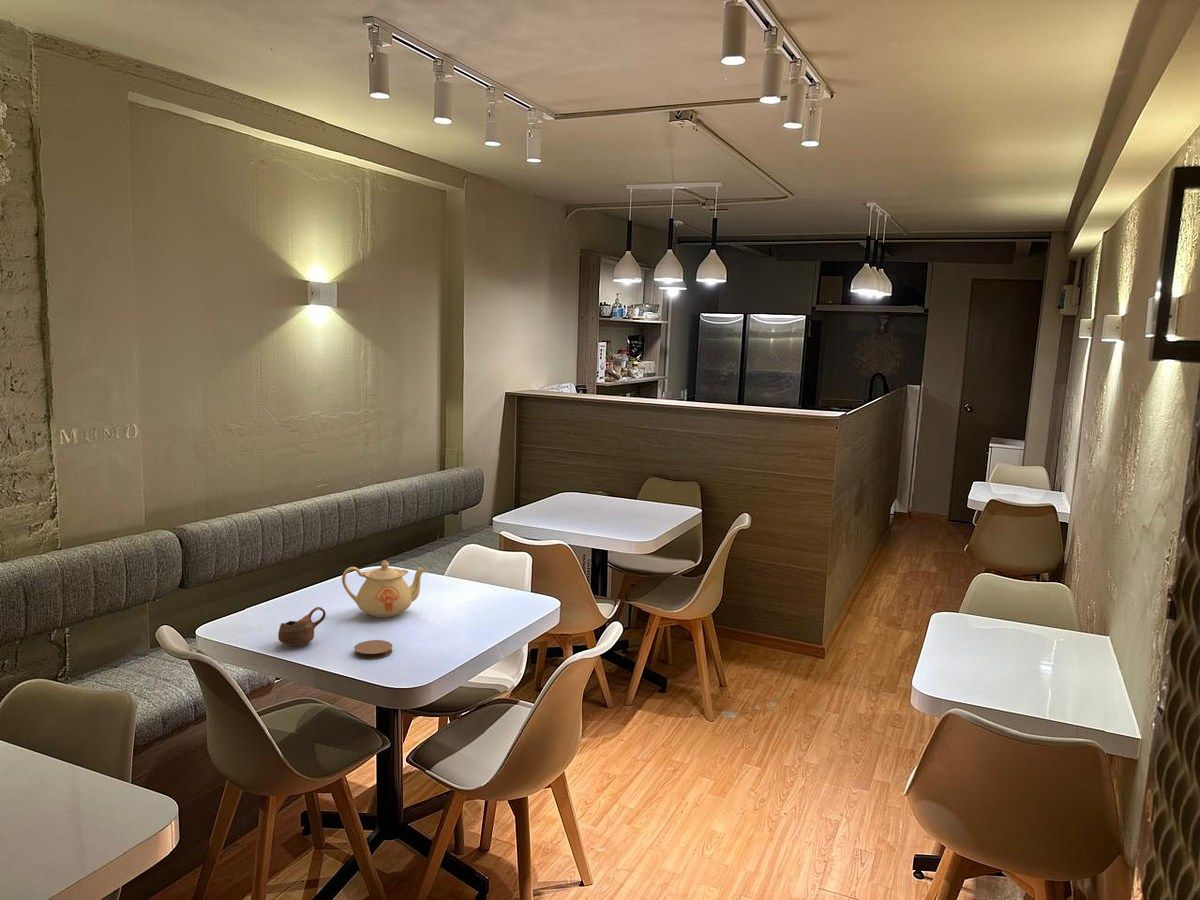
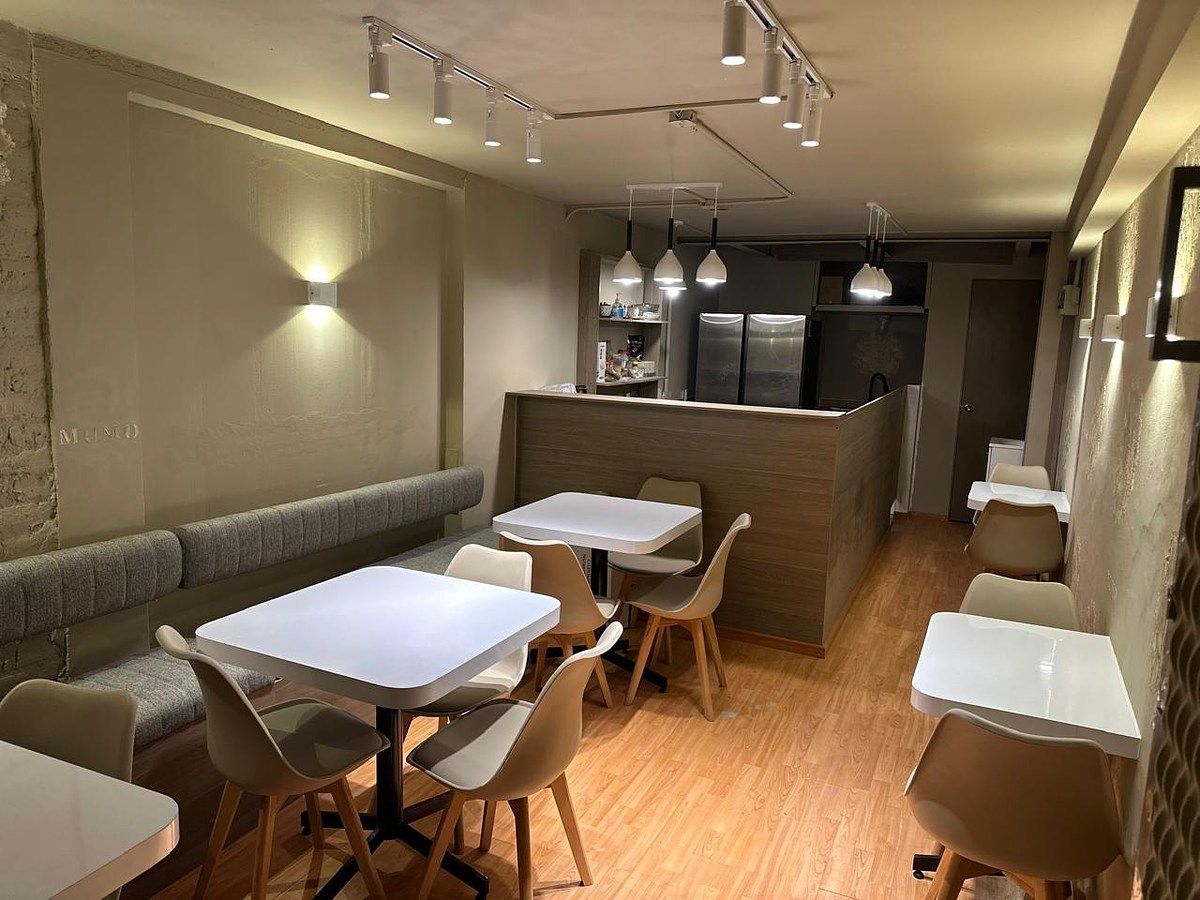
- coaster [353,639,393,660]
- cup [277,606,327,647]
- teapot [341,559,426,618]
